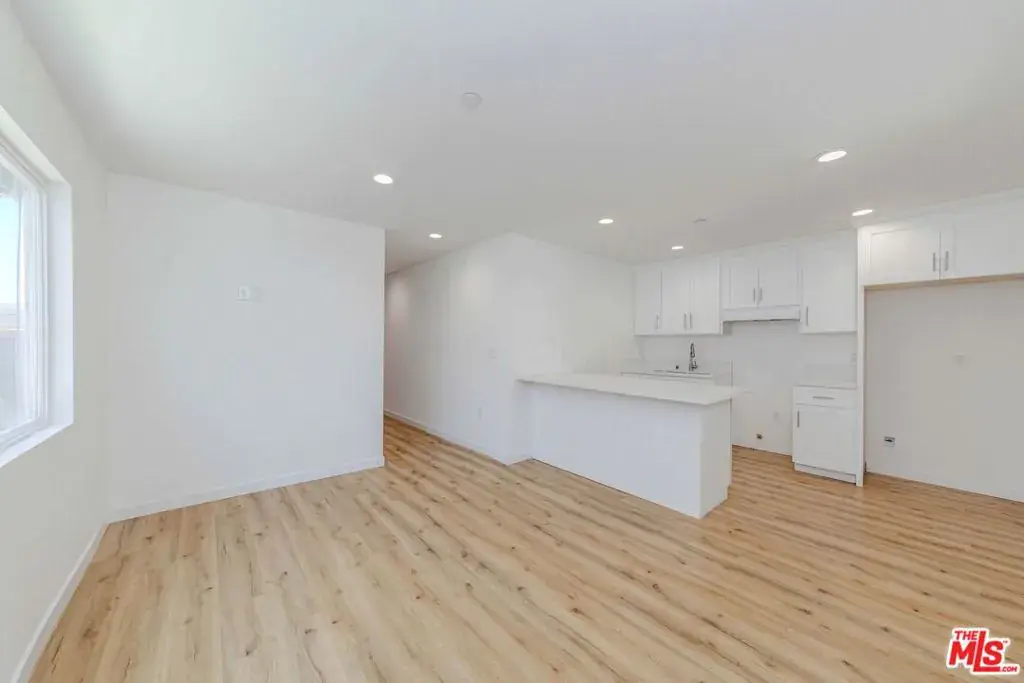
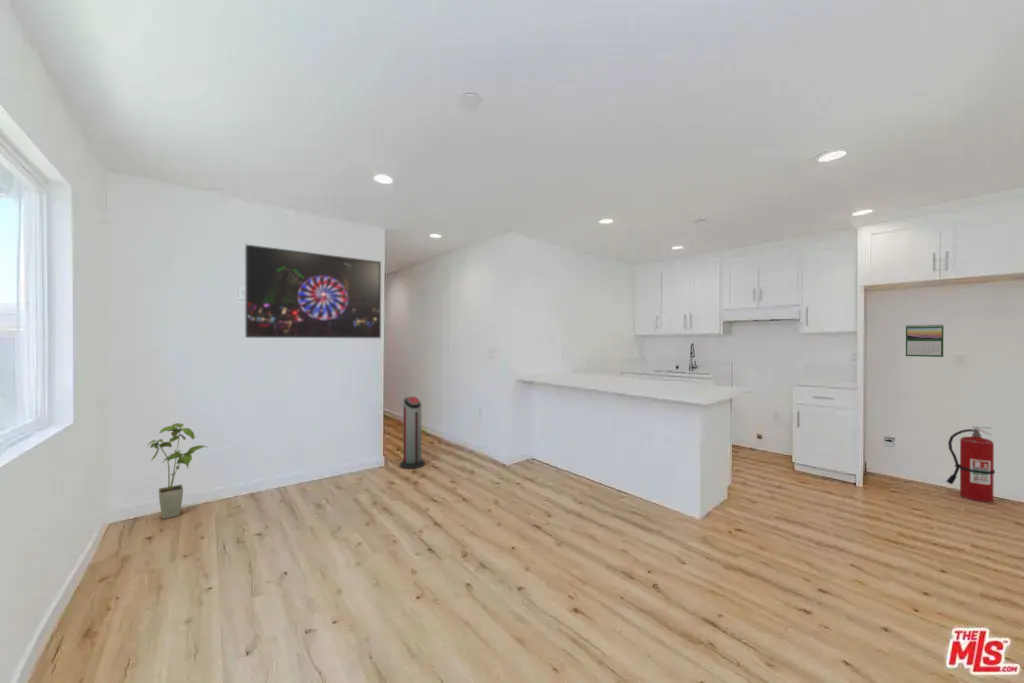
+ fire extinguisher [945,425,996,503]
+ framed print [244,244,382,339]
+ house plant [146,422,209,520]
+ calendar [905,323,944,358]
+ air purifier [399,395,426,470]
